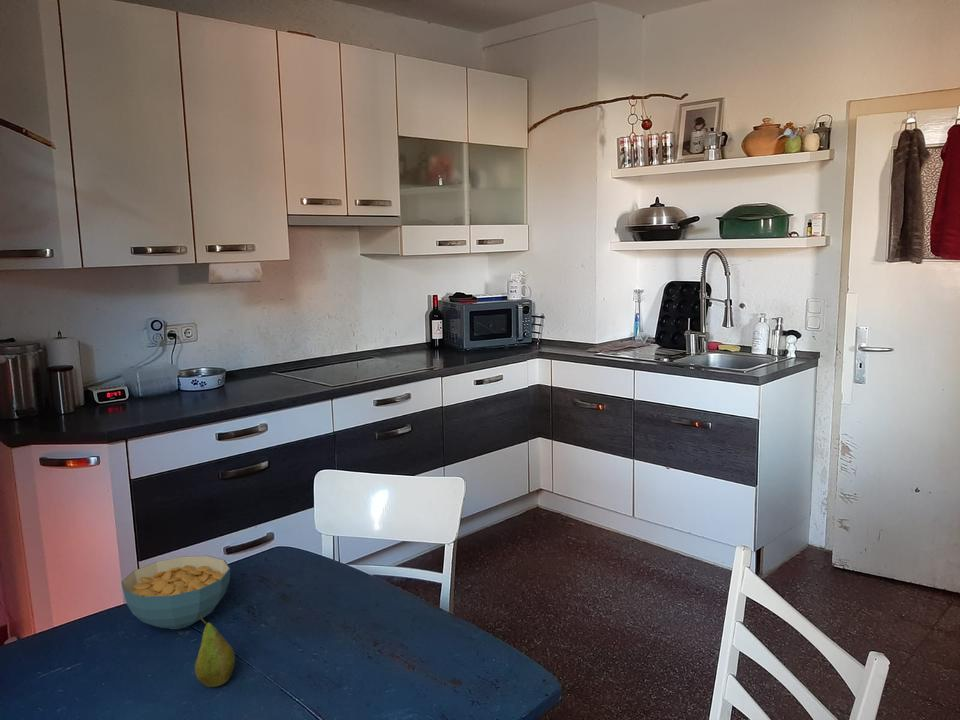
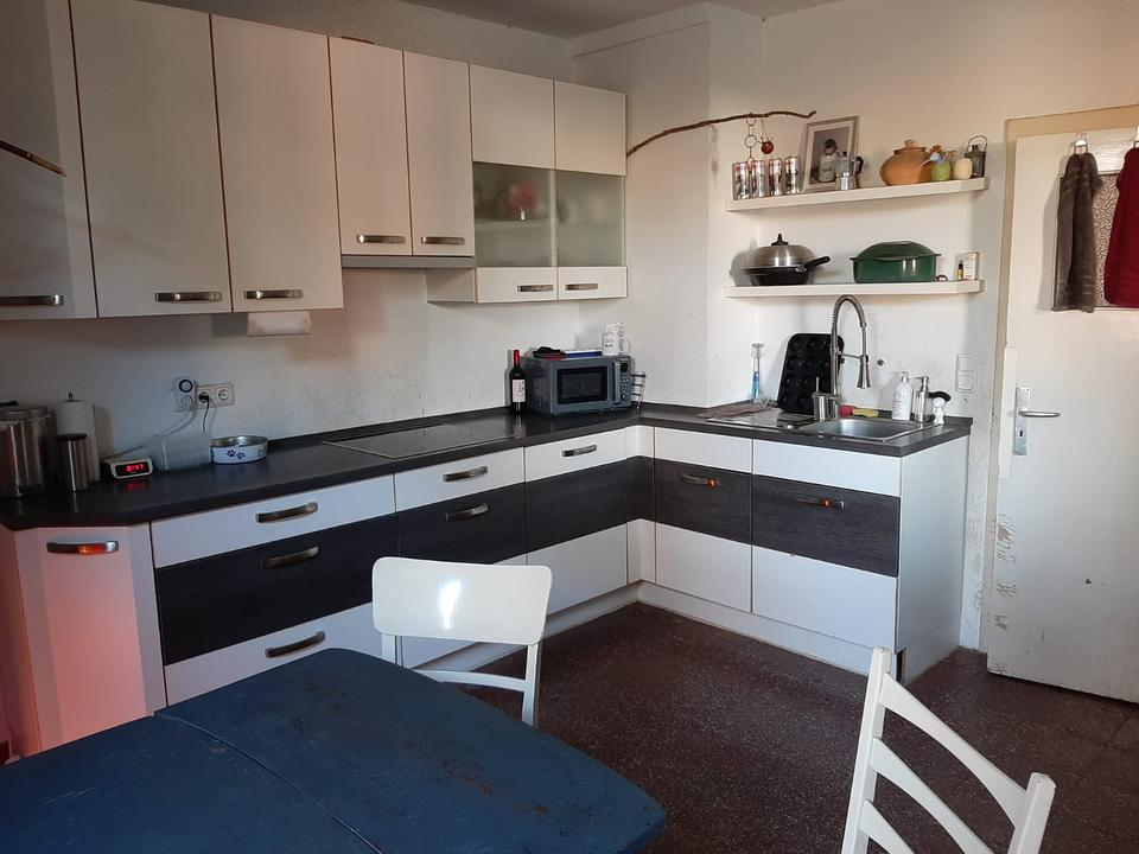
- fruit [194,616,236,688]
- cereal bowl [120,555,231,630]
